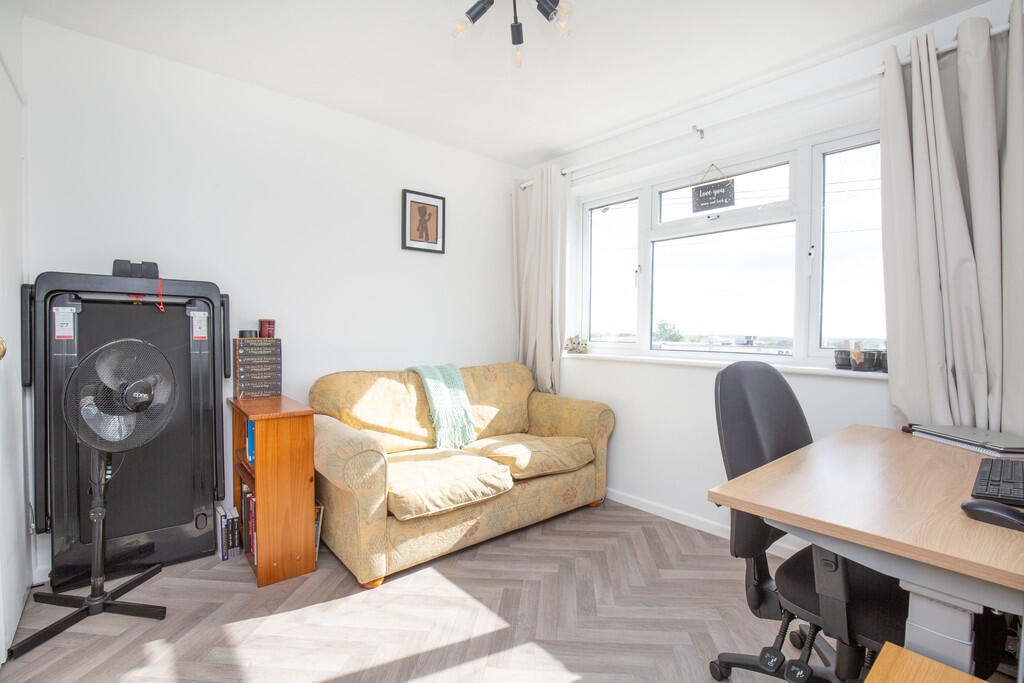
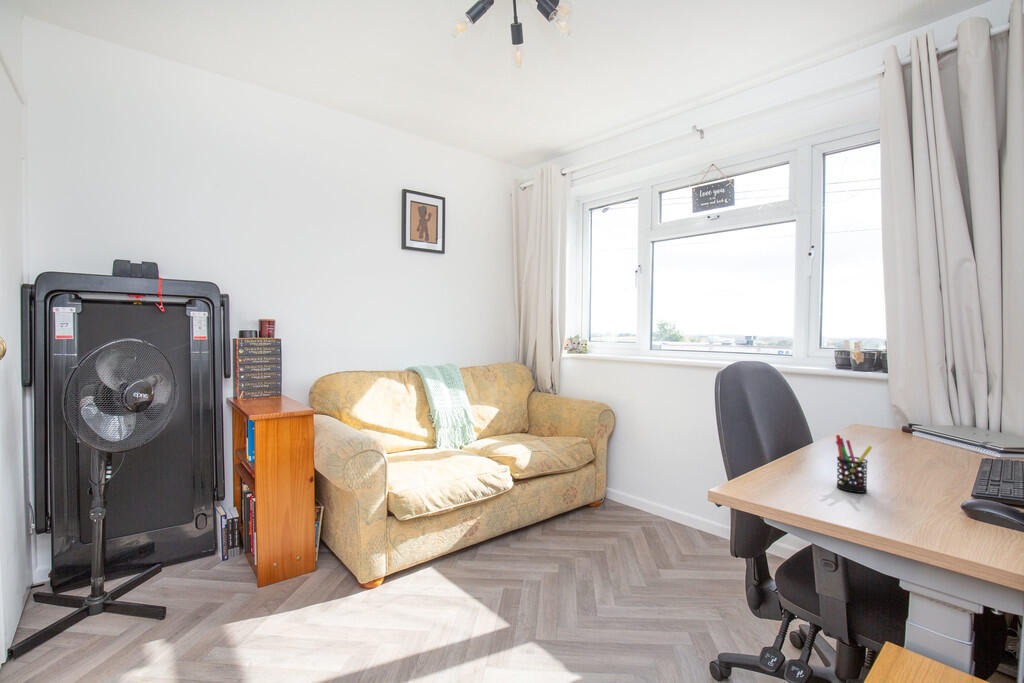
+ pen holder [835,434,874,494]
